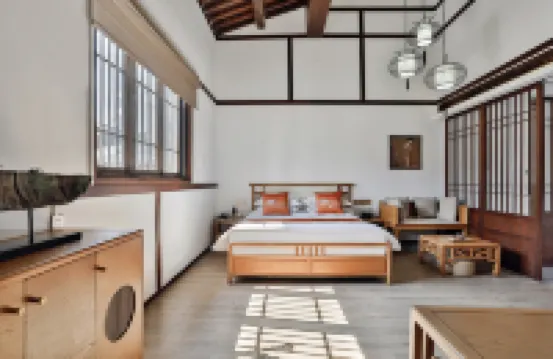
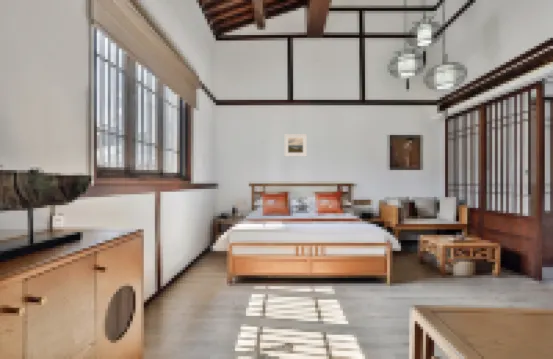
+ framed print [283,133,308,157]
